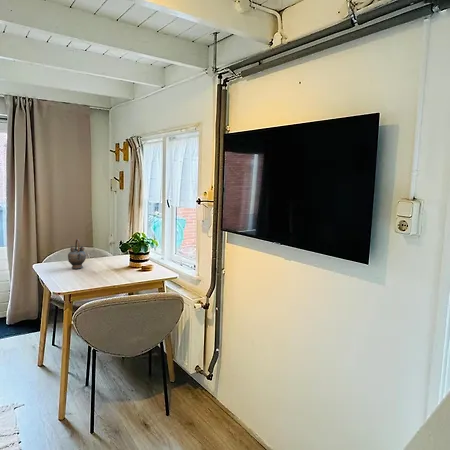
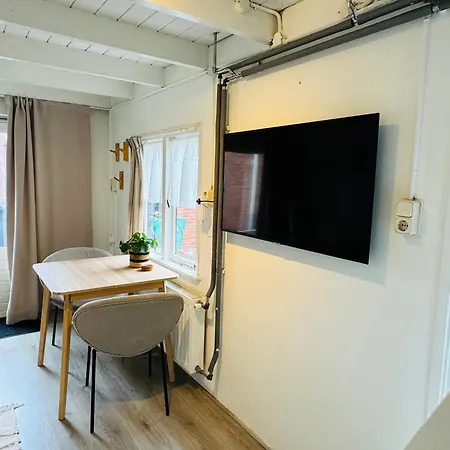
- teapot [67,238,87,270]
